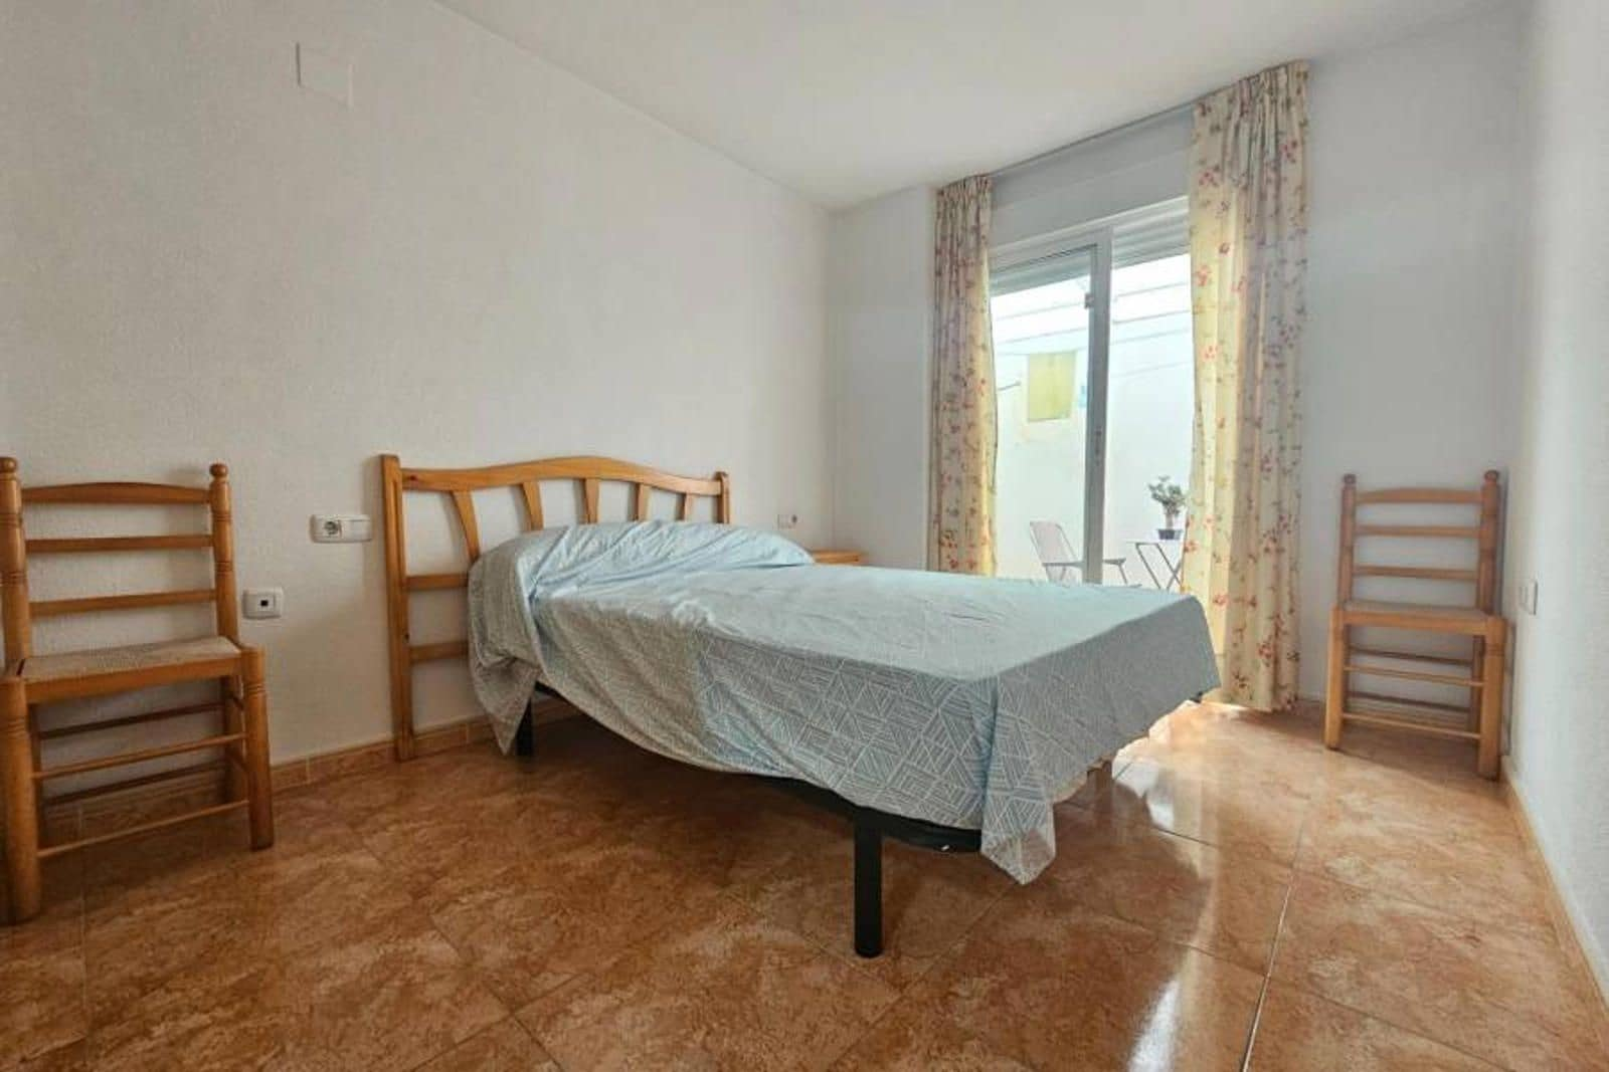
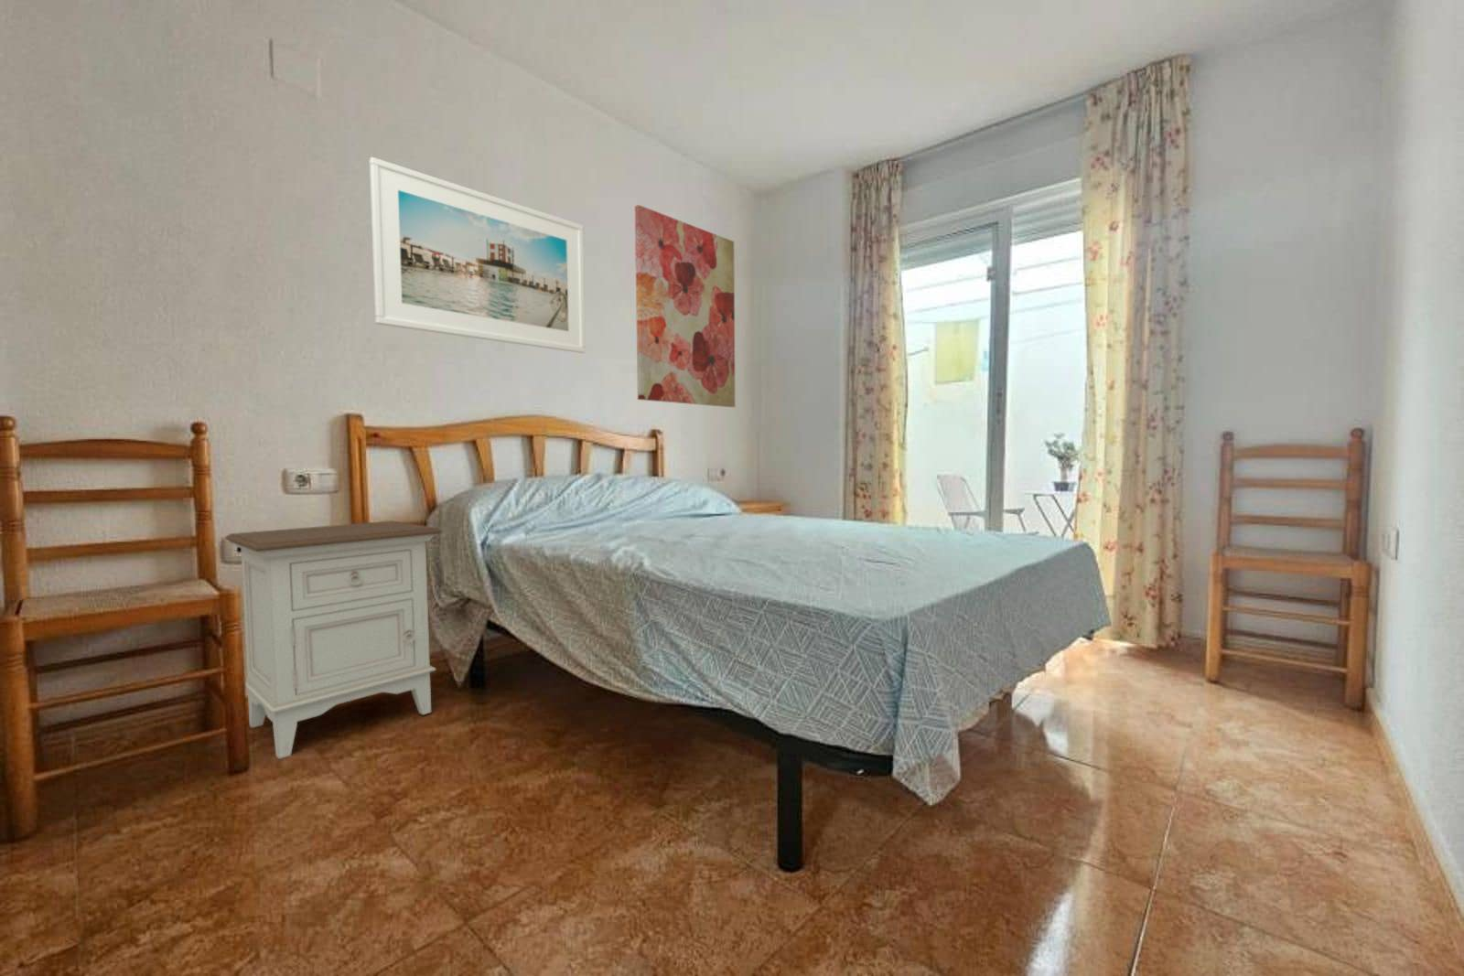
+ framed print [369,157,586,354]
+ wall art [634,204,736,408]
+ nightstand [224,520,443,759]
